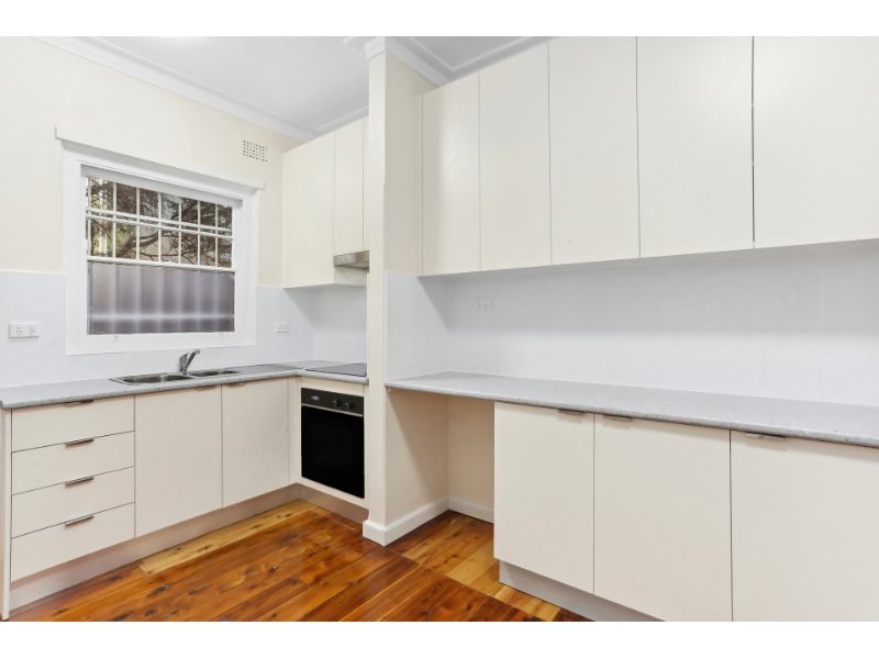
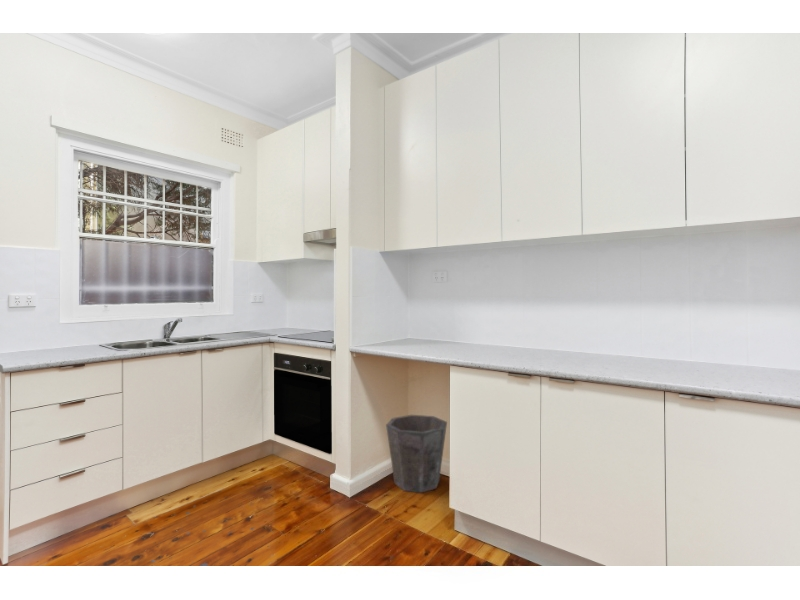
+ waste bin [385,414,448,494]
